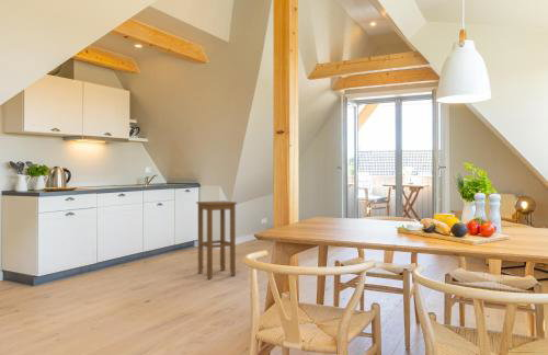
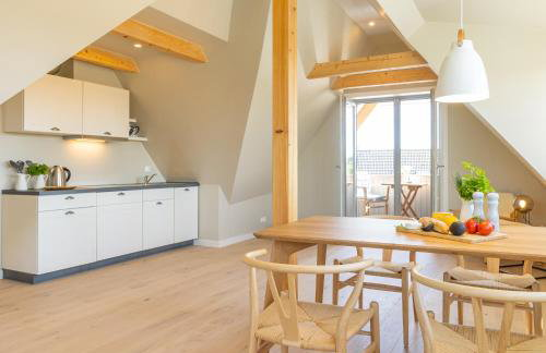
- stool [195,201,238,280]
